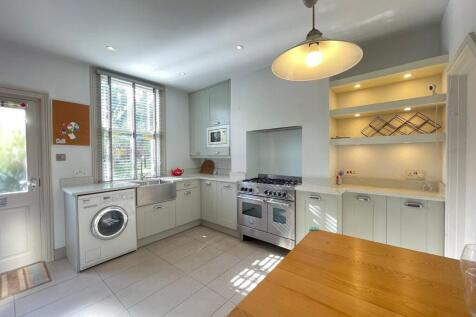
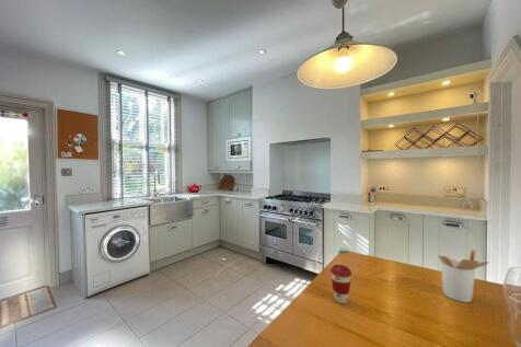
+ utensil holder [437,248,489,303]
+ coffee cup [329,264,352,304]
